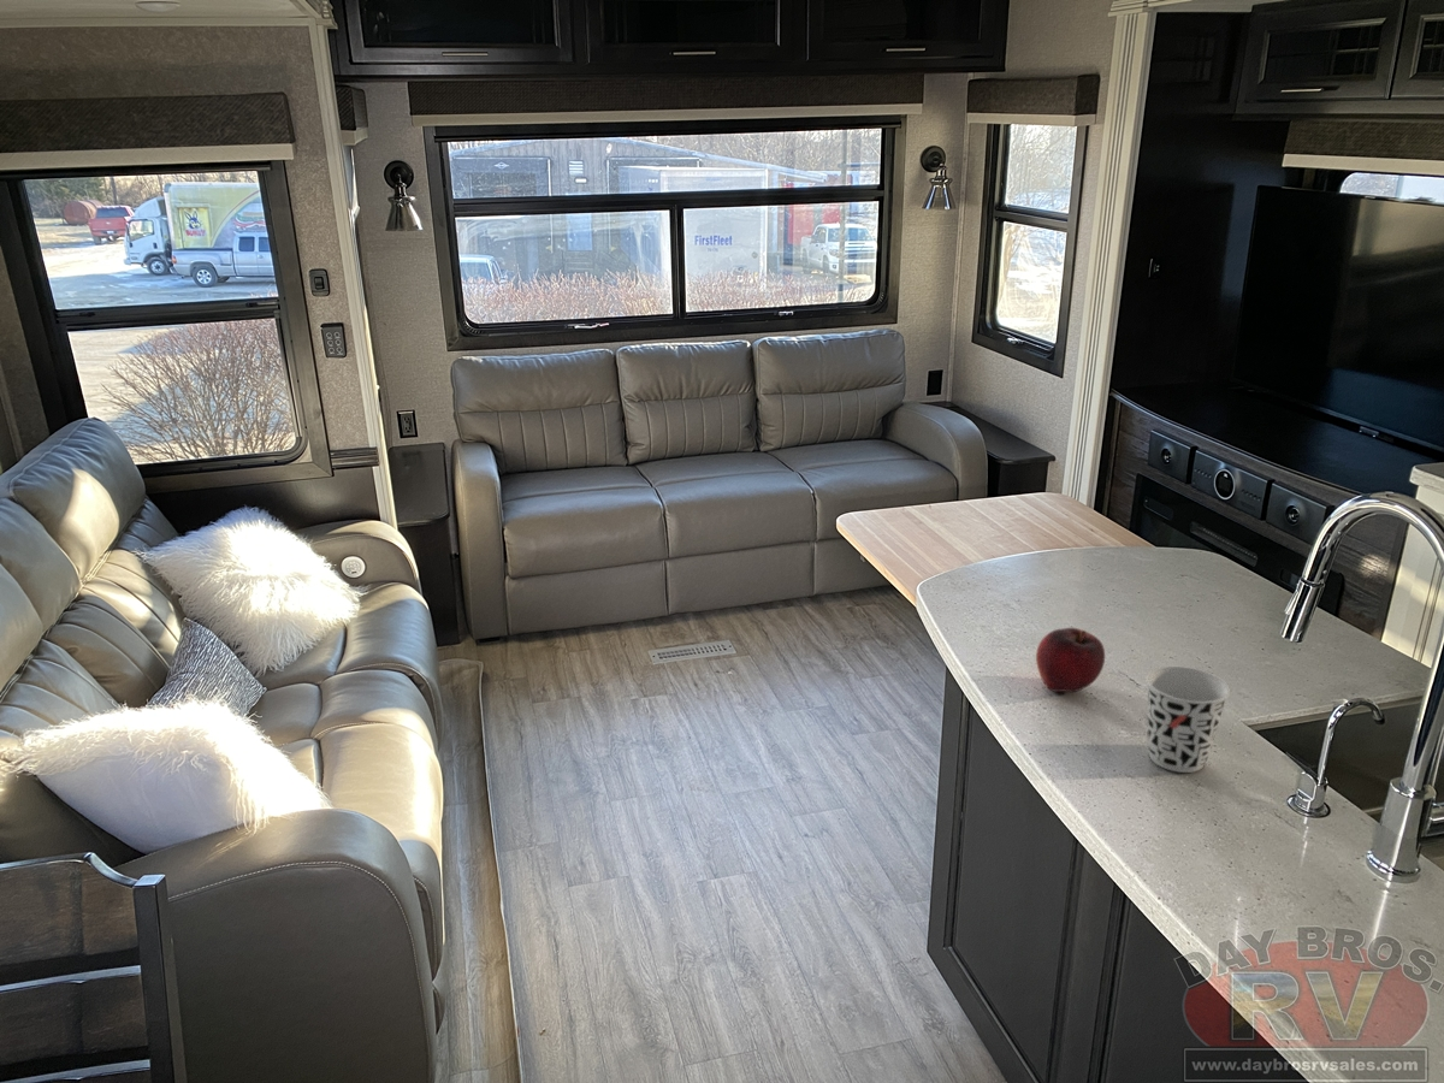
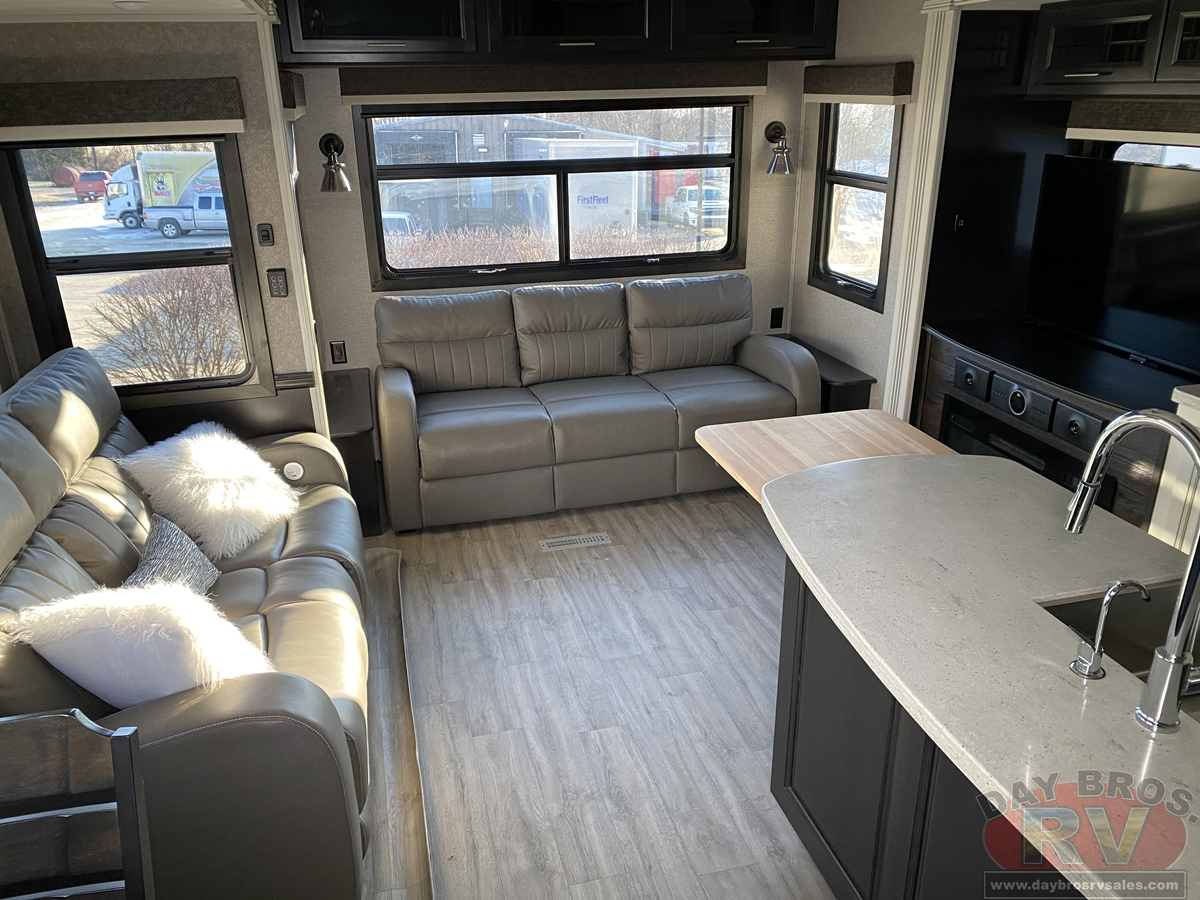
- cup [1146,665,1231,774]
- fruit [1035,627,1106,693]
